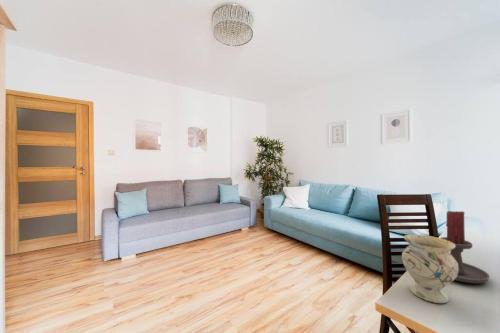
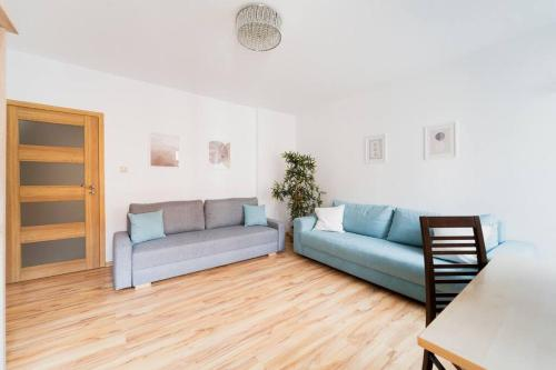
- vase [401,233,458,304]
- candle holder [440,210,491,284]
